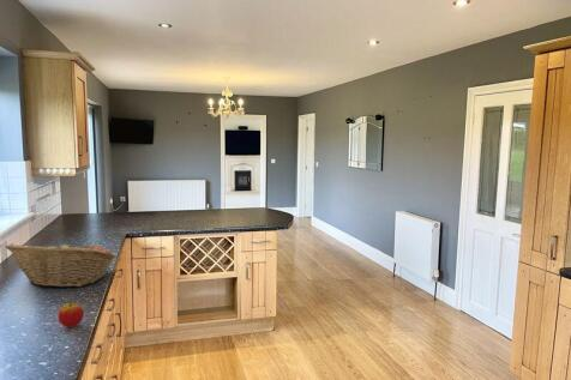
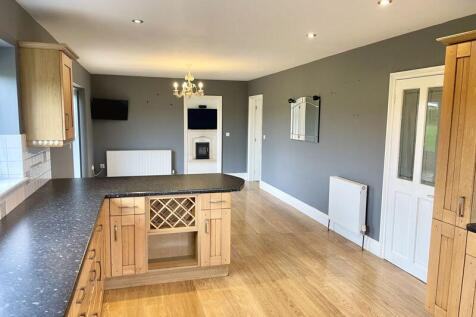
- apple [56,301,85,328]
- fruit basket [4,240,118,289]
